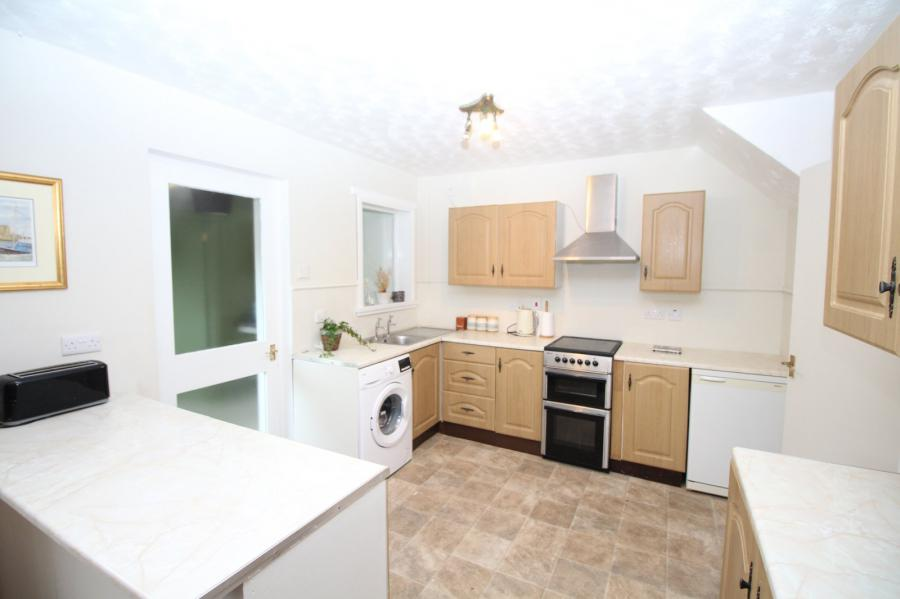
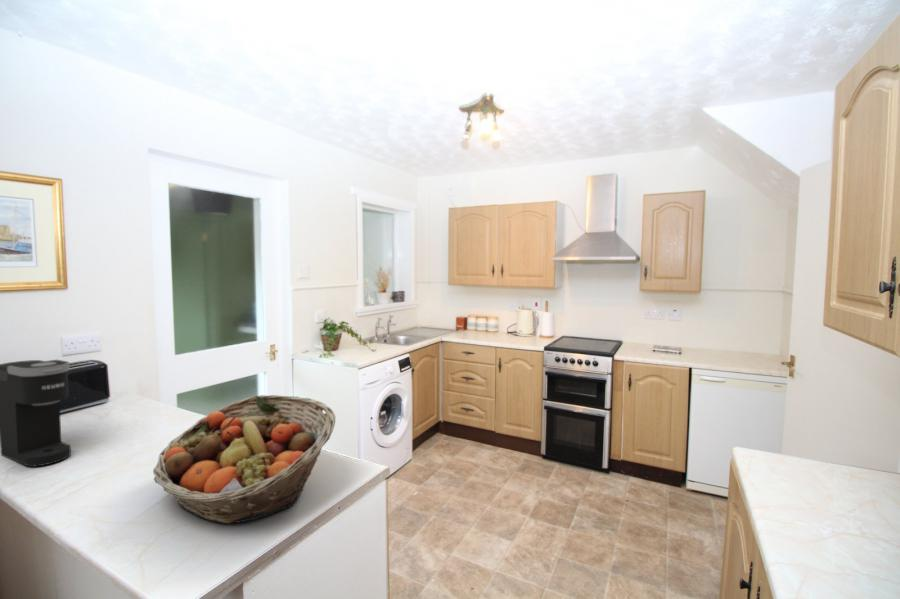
+ coffee maker [0,359,72,468]
+ fruit basket [152,394,337,524]
